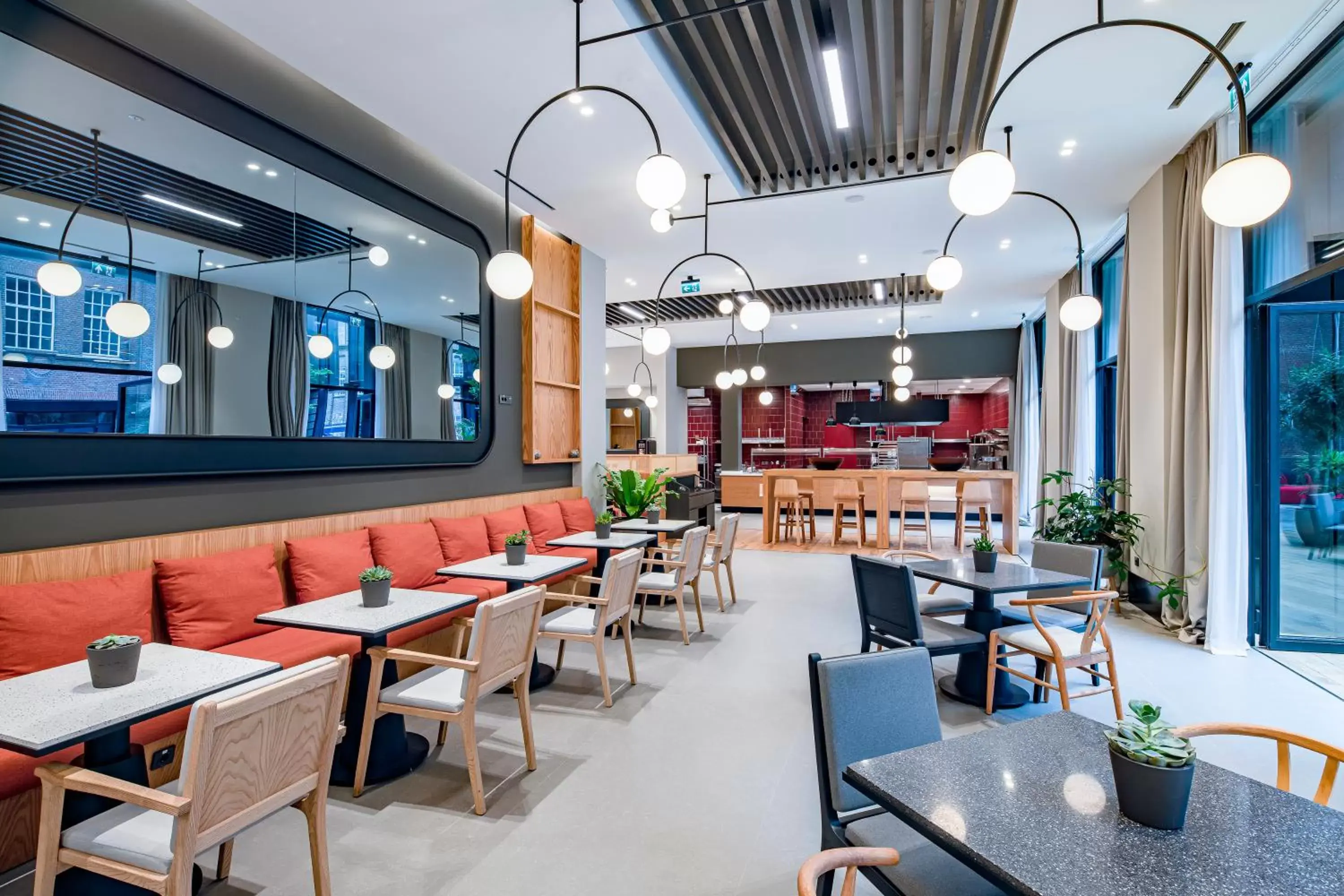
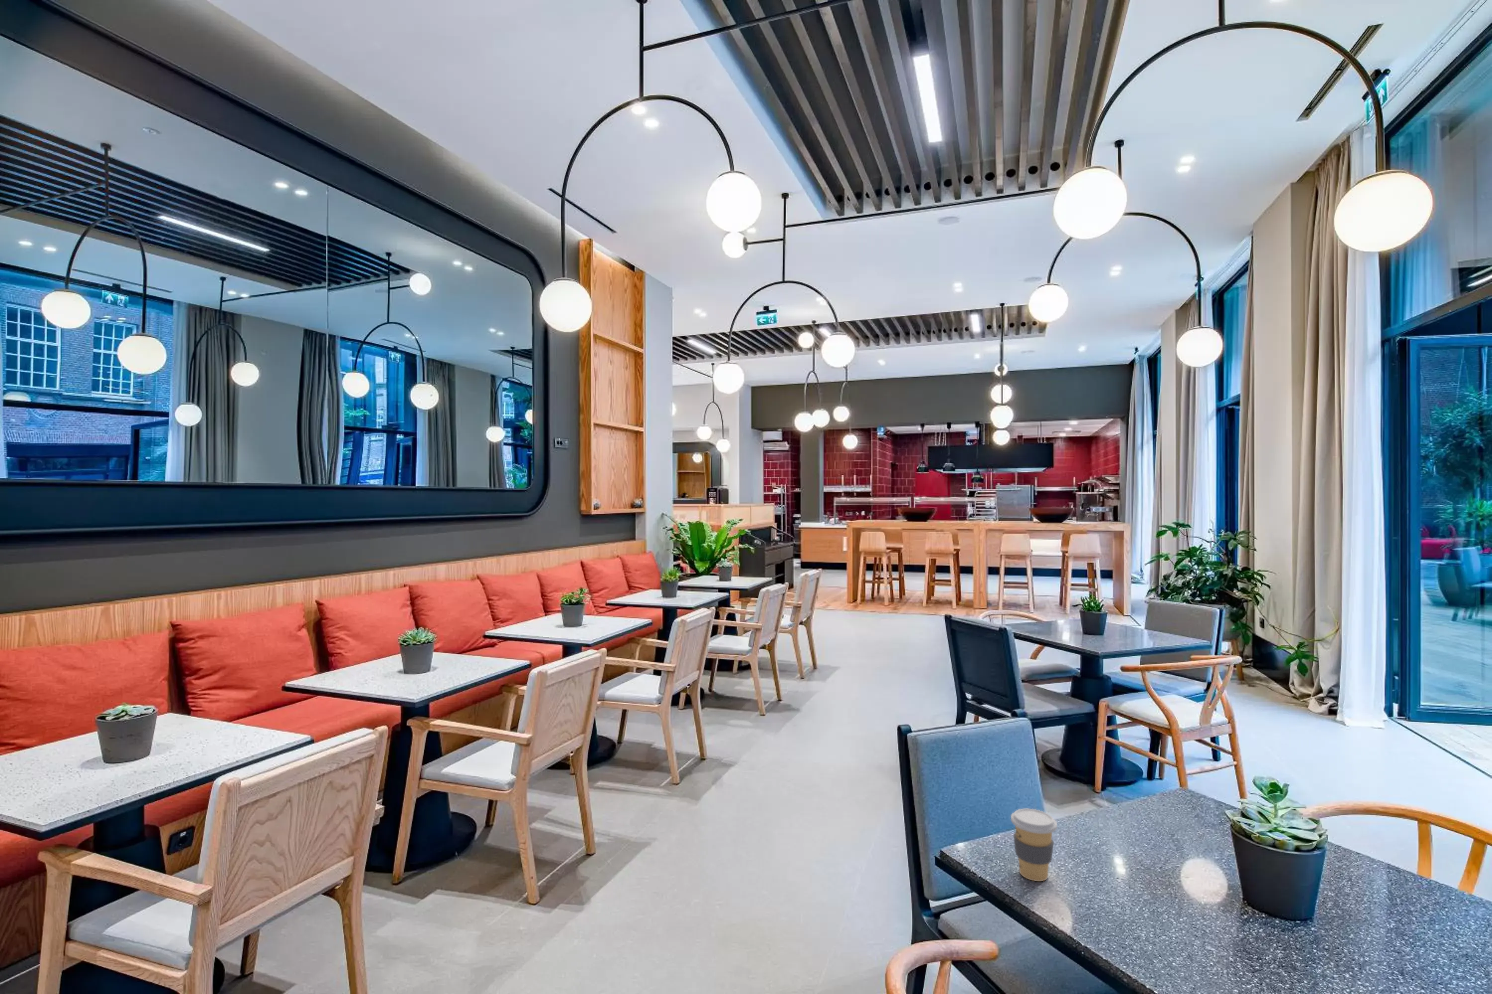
+ coffee cup [1010,808,1058,882]
